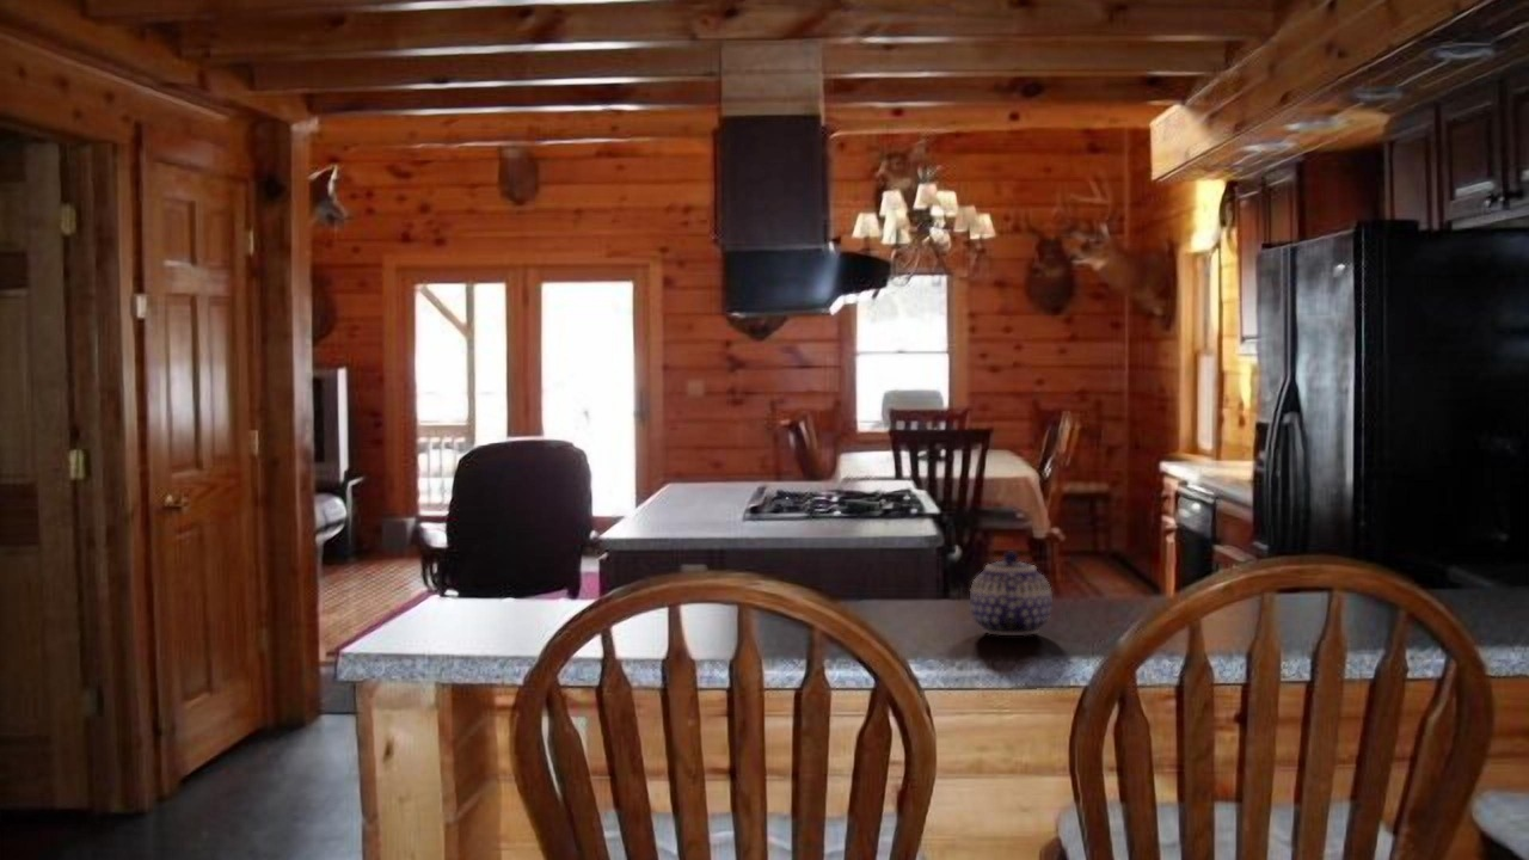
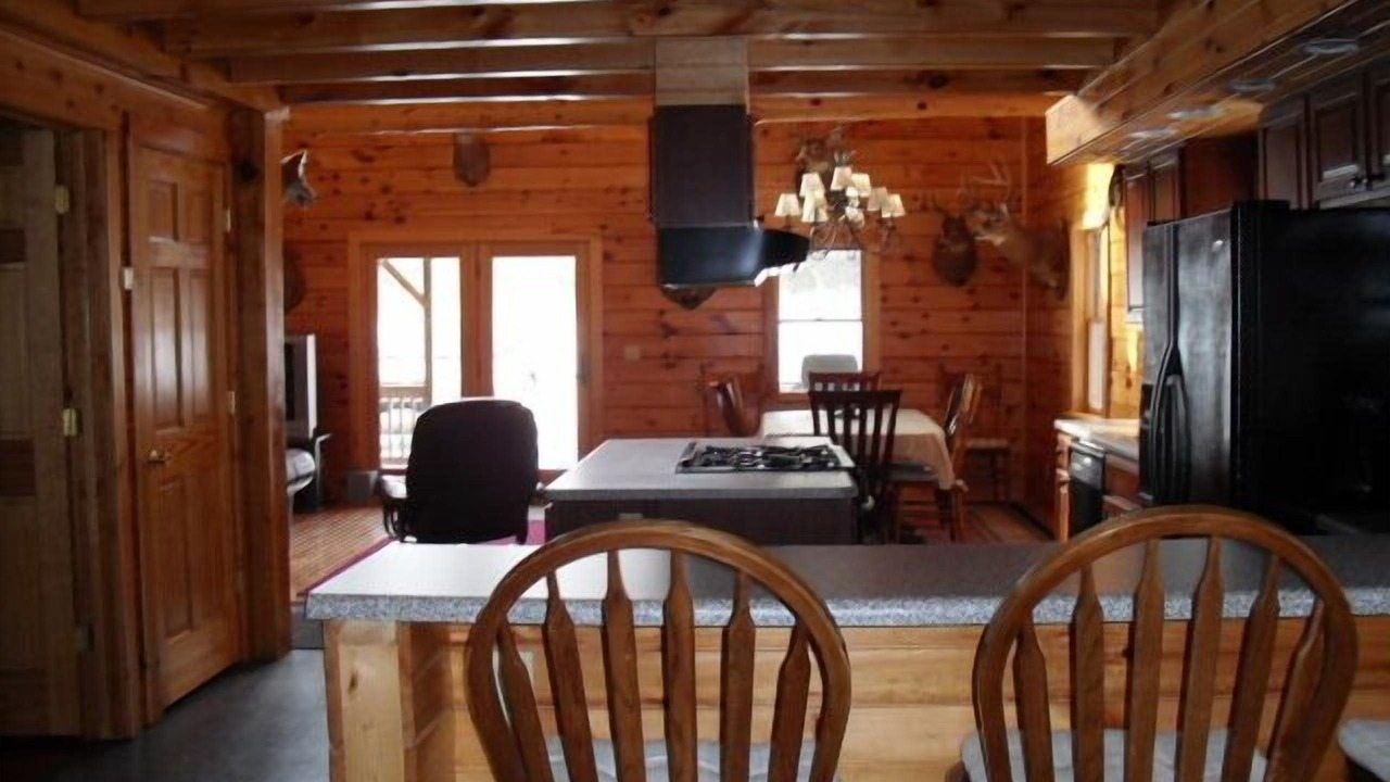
- teapot [969,551,1054,637]
